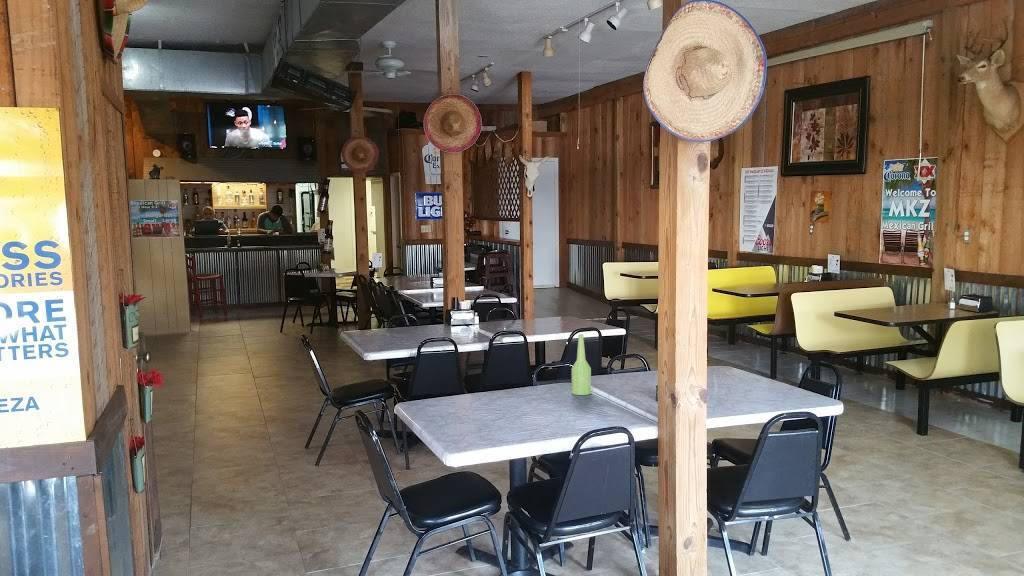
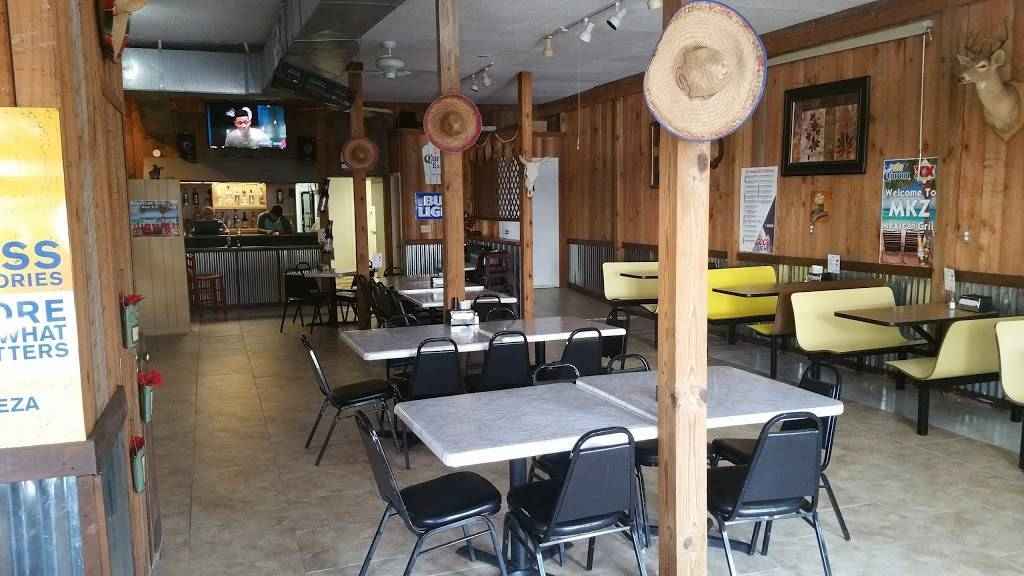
- bottle [571,334,592,396]
